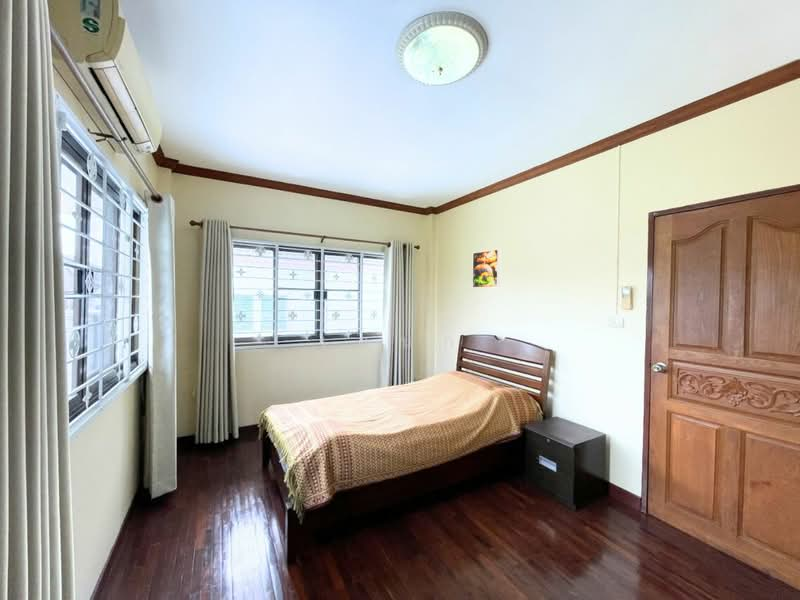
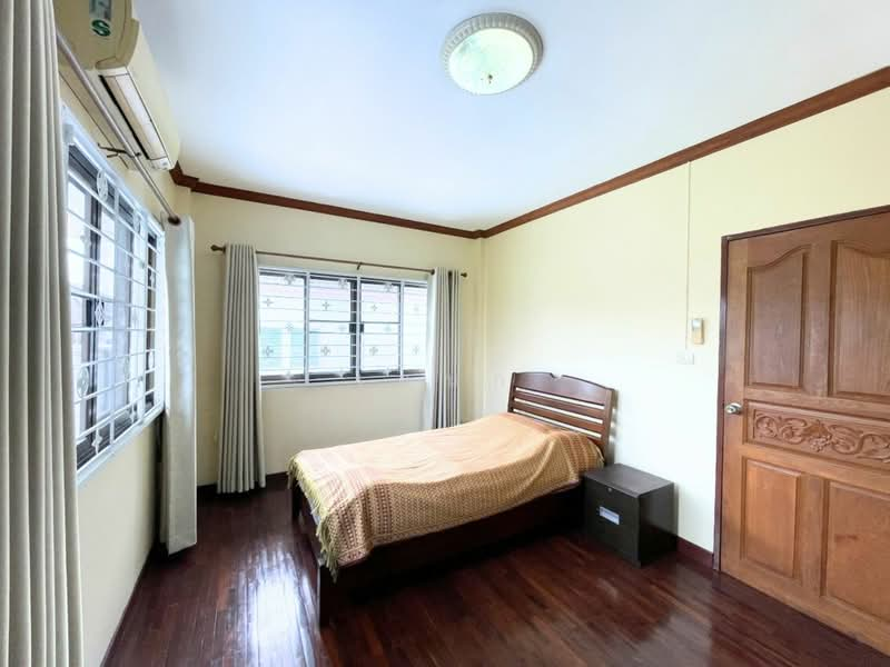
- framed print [471,248,501,289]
